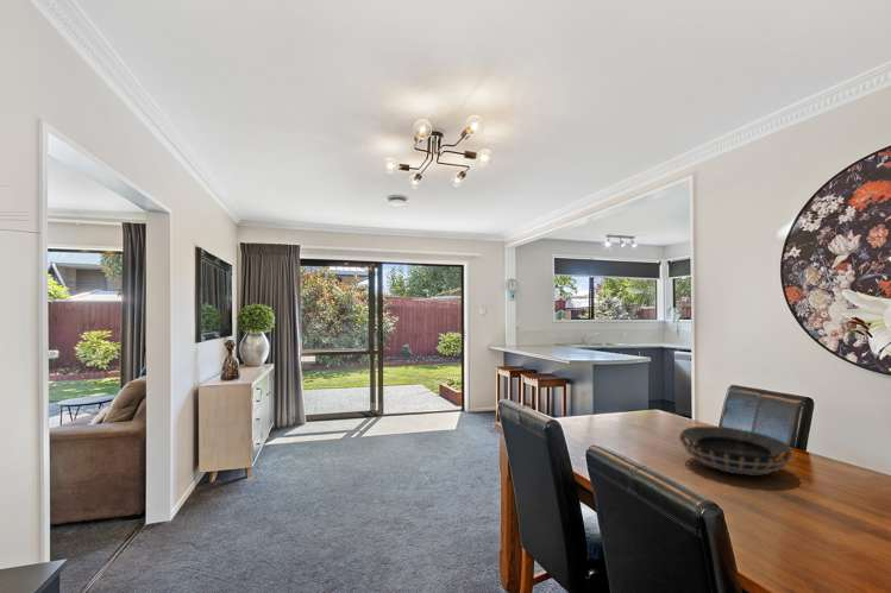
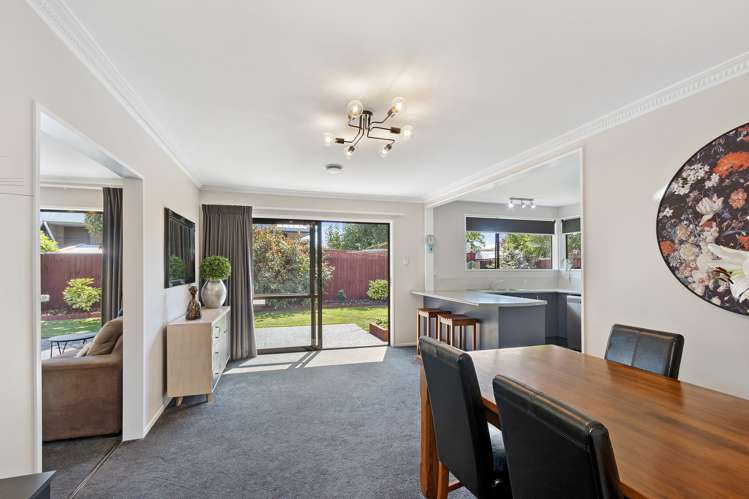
- decorative bowl [678,425,795,475]
